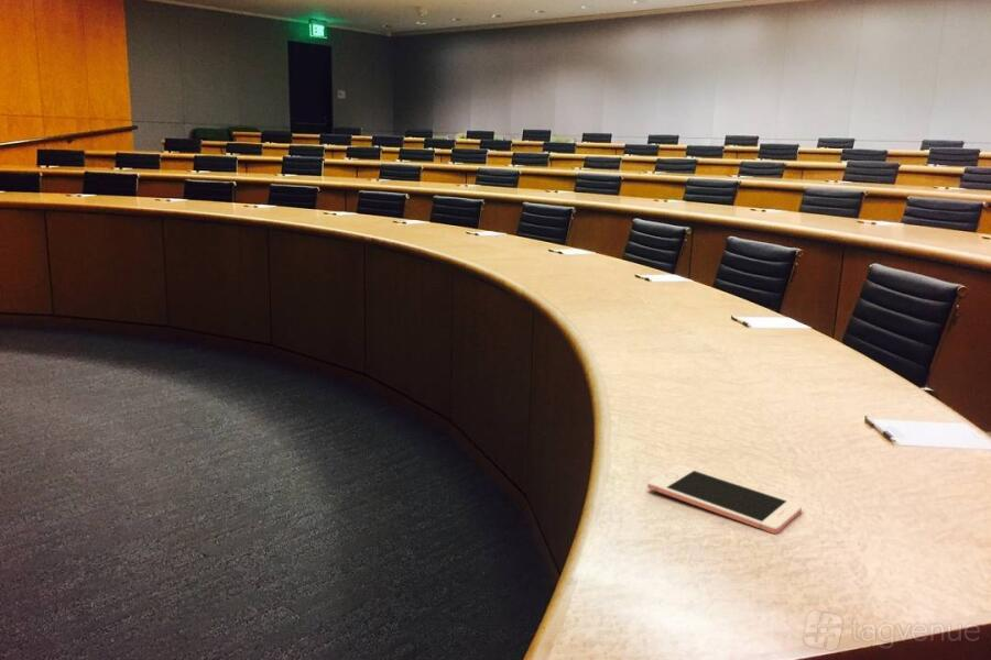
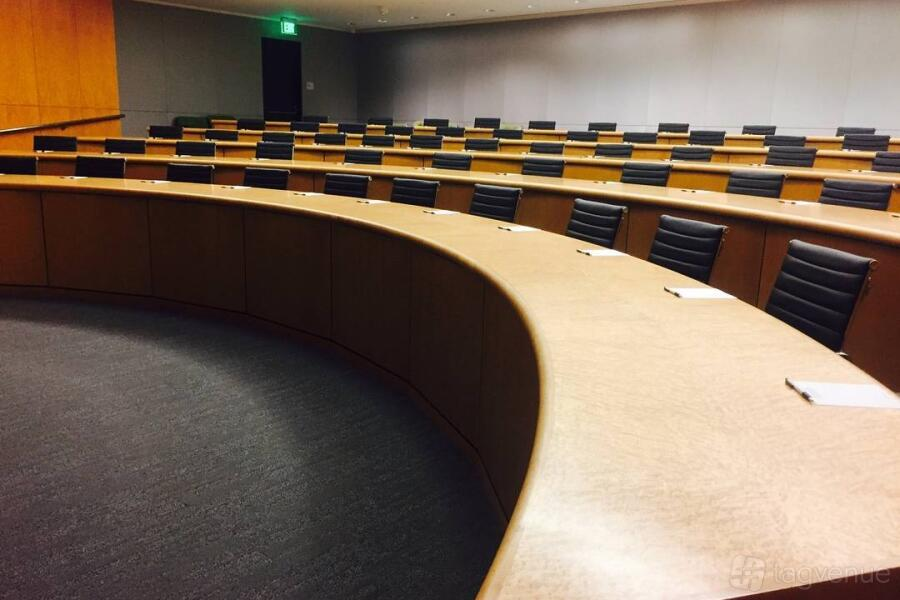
- cell phone [646,464,803,535]
